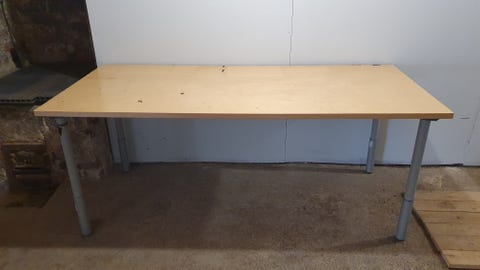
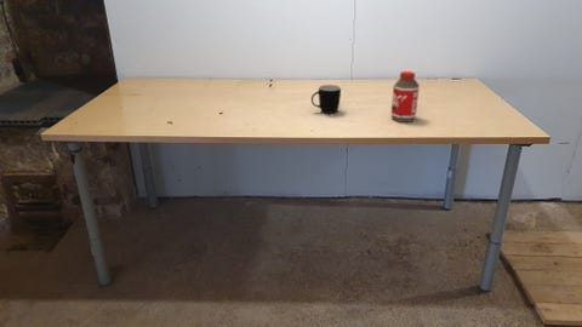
+ mug [310,84,342,115]
+ bottle [390,70,421,124]
